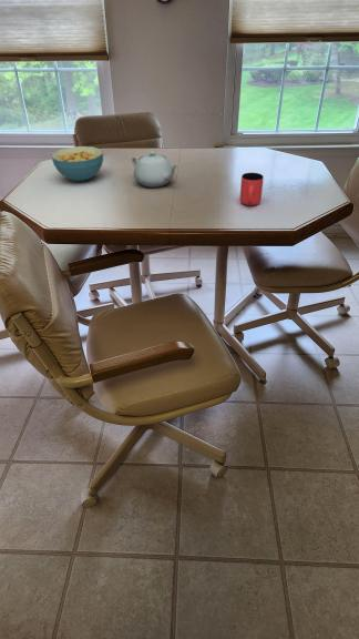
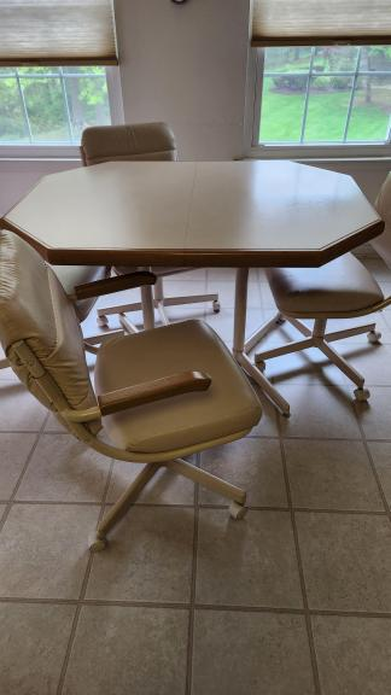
- cereal bowl [51,145,104,183]
- teapot [131,150,178,189]
- cup [239,172,265,206]
